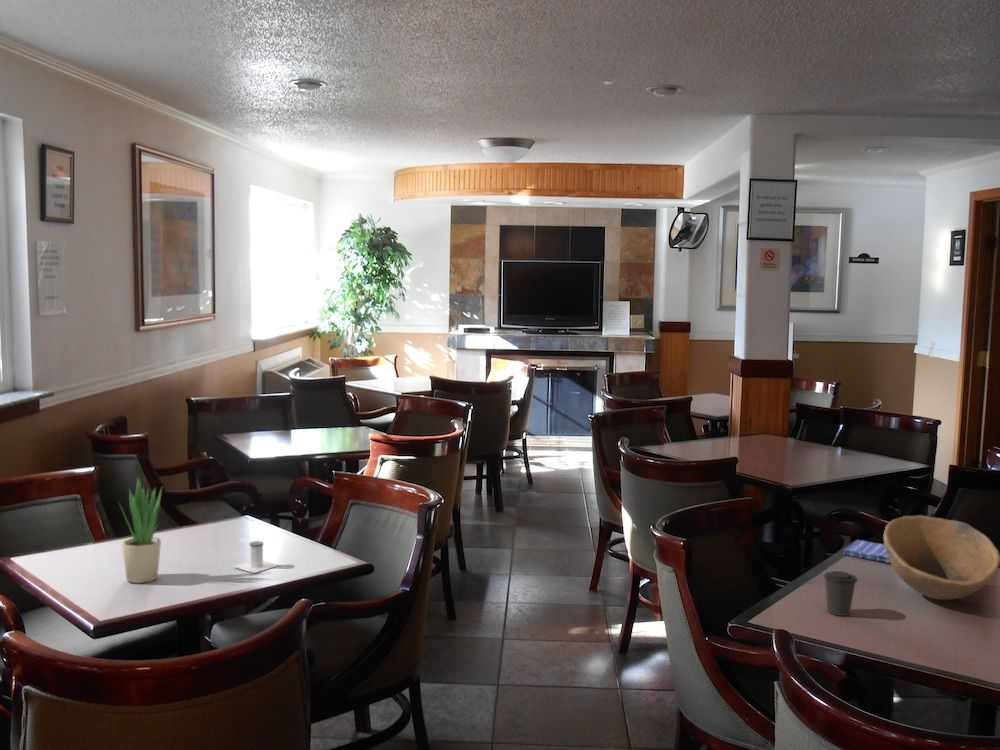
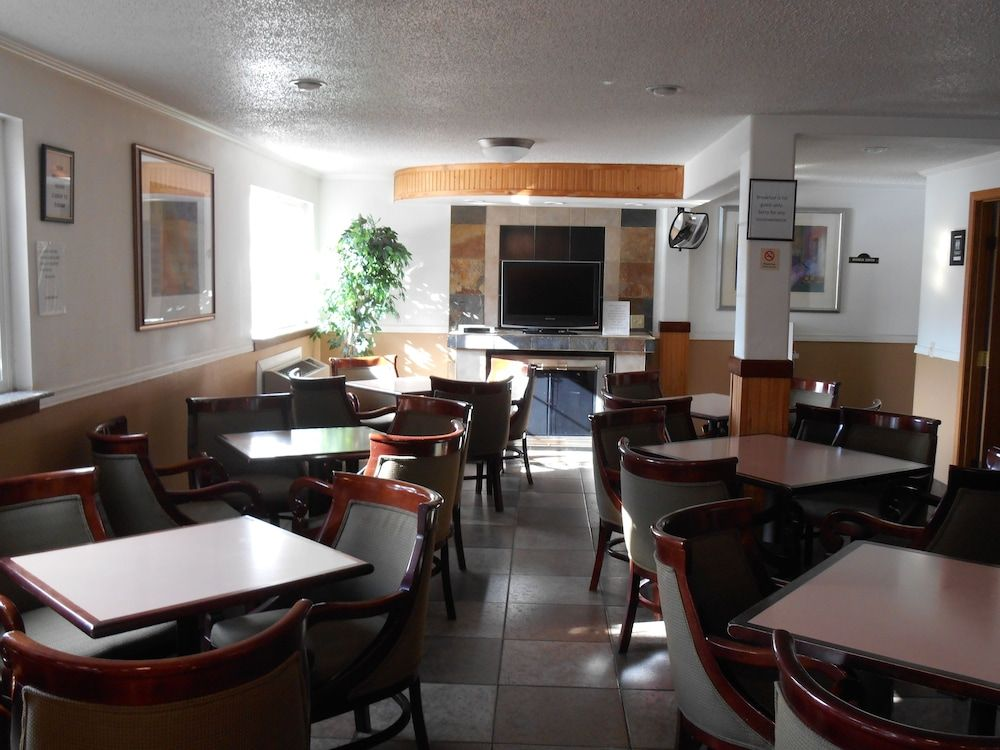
- potted plant [117,475,163,584]
- salt shaker [232,540,280,574]
- bowl [882,514,1000,601]
- dish towel [843,539,891,564]
- coffee cup [823,570,859,617]
